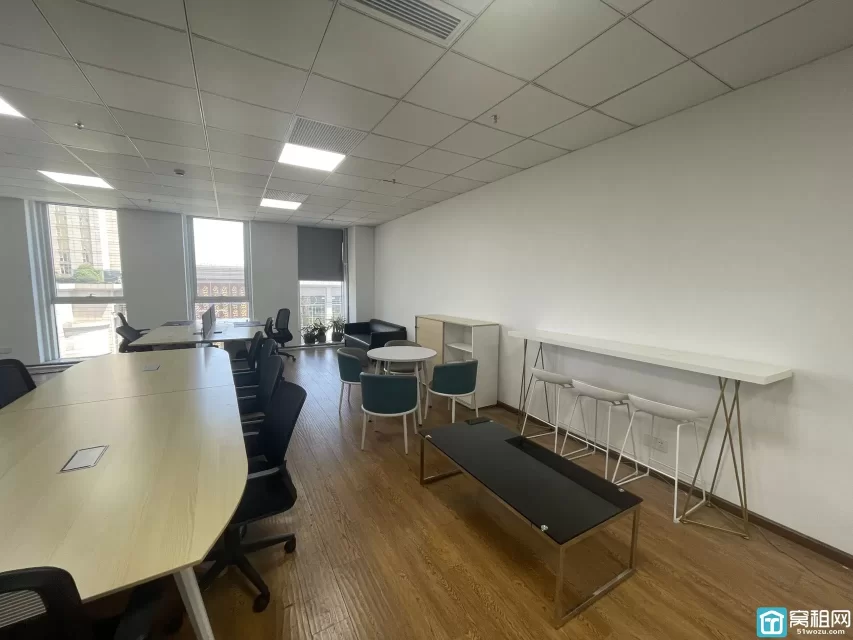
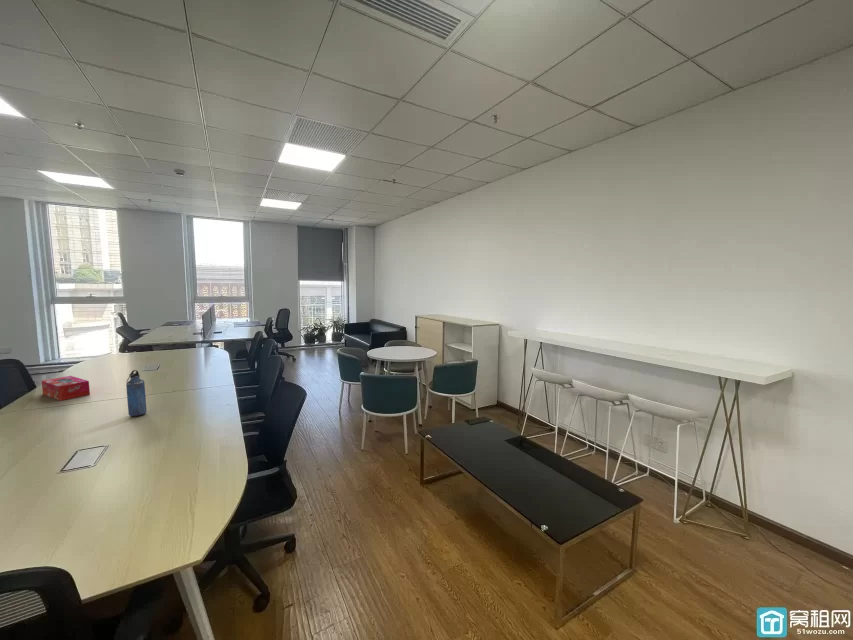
+ tissue box [41,375,91,402]
+ water bottle [125,369,147,418]
